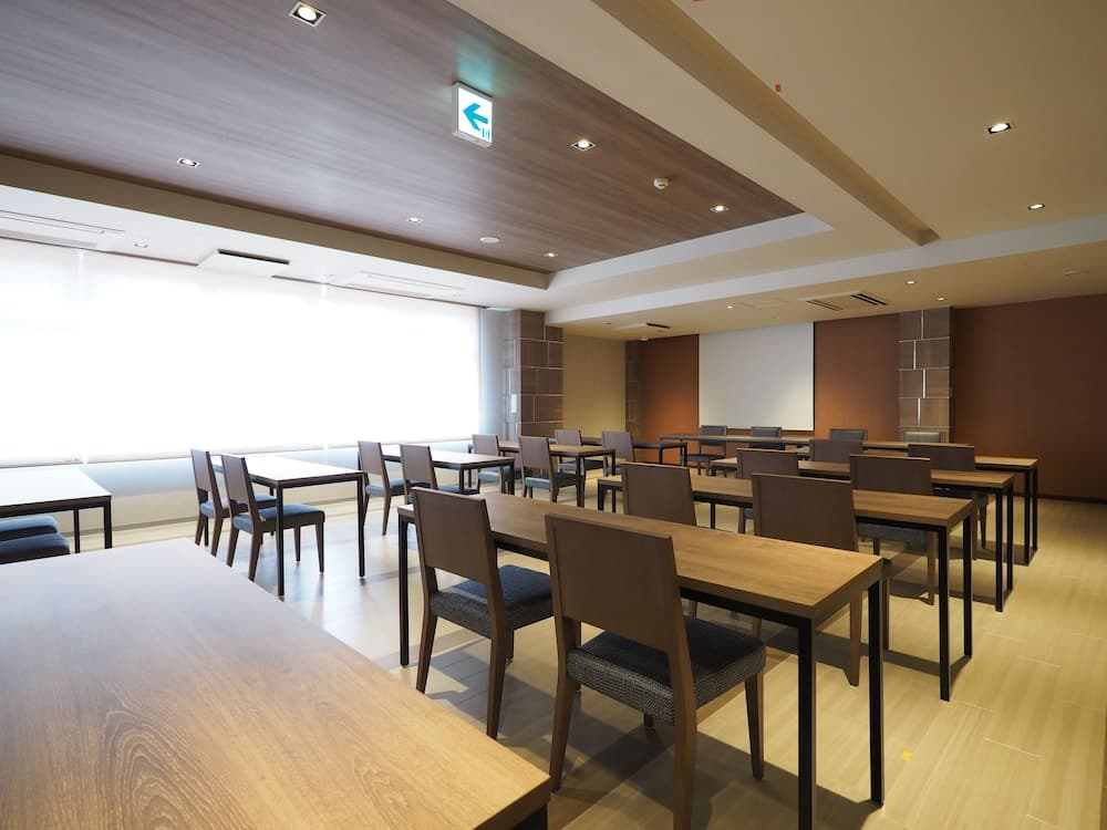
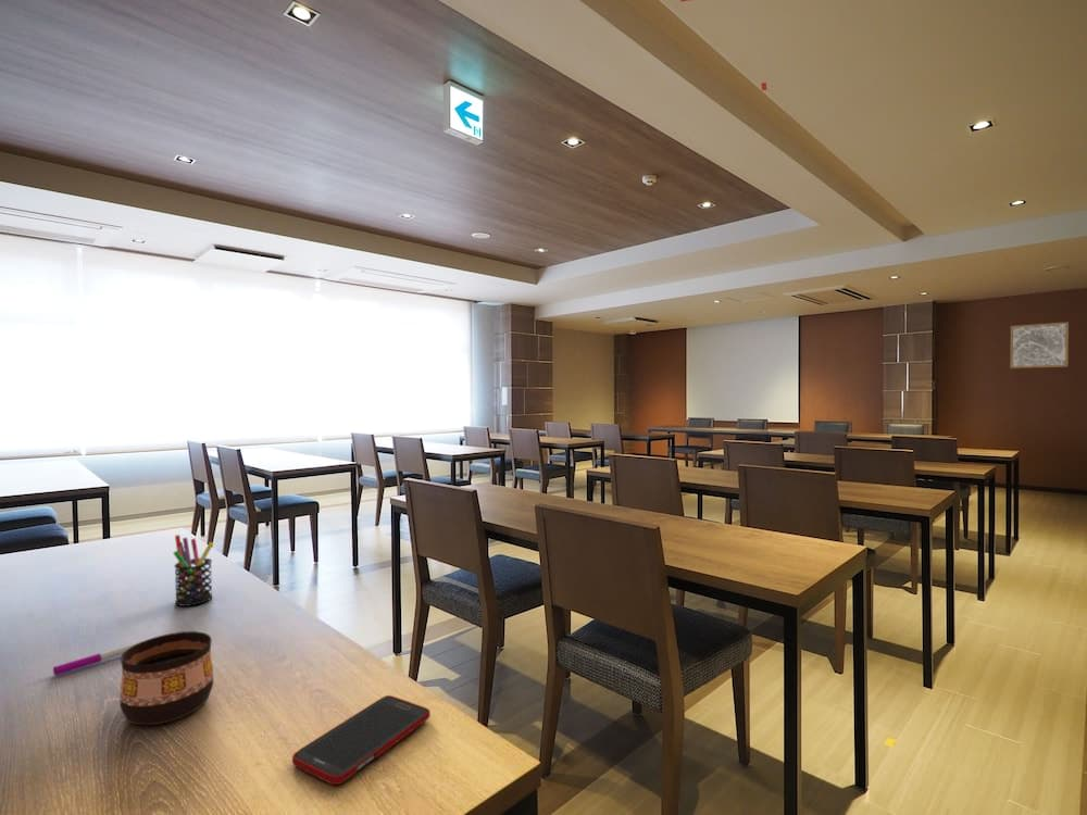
+ pen [52,634,164,677]
+ pen holder [173,534,214,607]
+ cup [118,630,214,726]
+ wall art [1009,321,1070,369]
+ cell phone [291,694,432,786]
